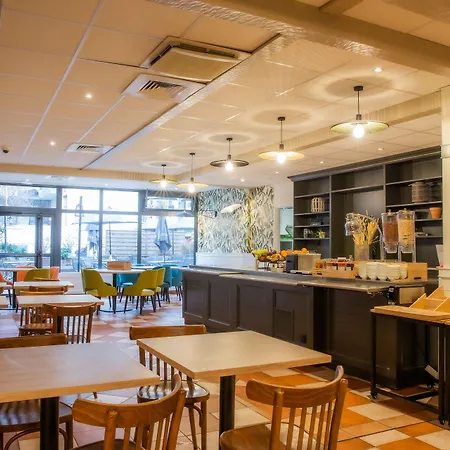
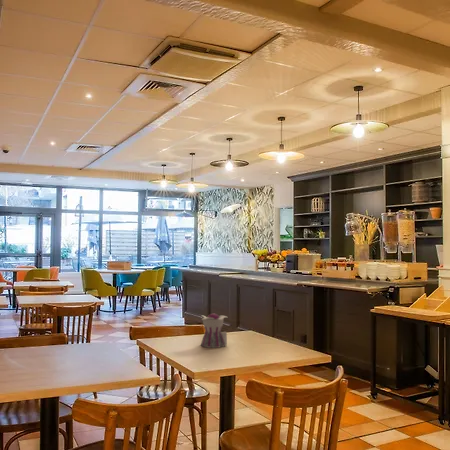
+ teapot [200,313,228,349]
